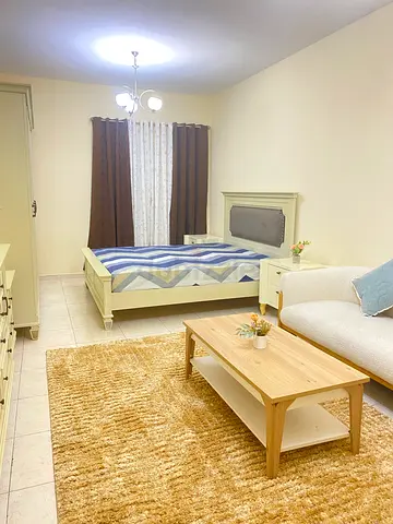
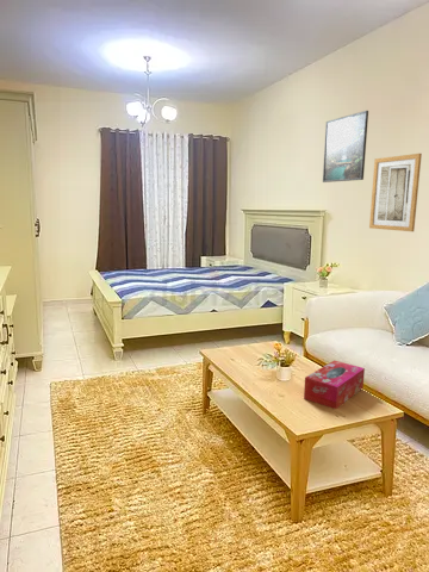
+ tissue box [303,360,366,410]
+ wall art [368,153,423,232]
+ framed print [322,110,369,184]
